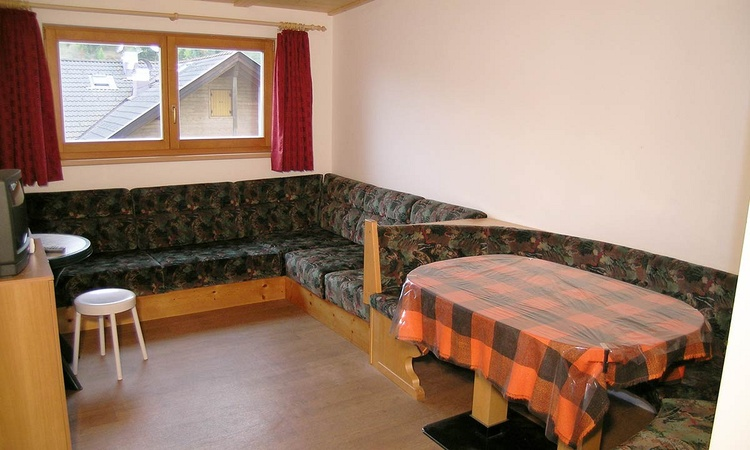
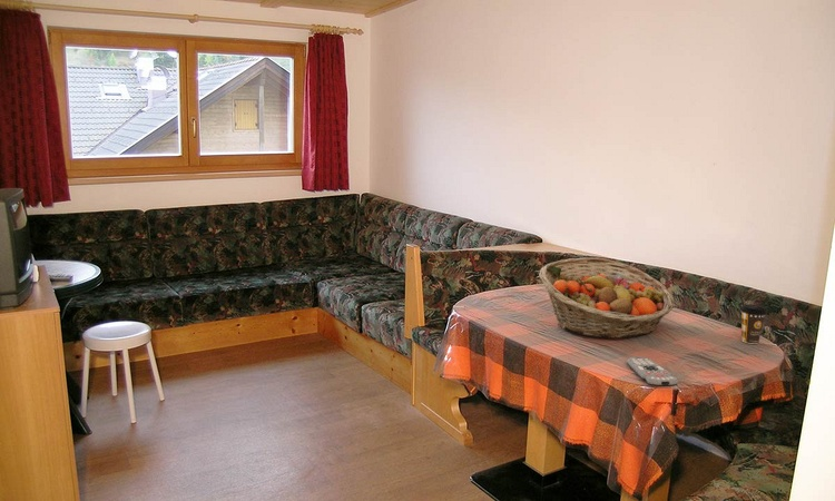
+ remote control [626,356,679,387]
+ coffee cup [739,303,768,345]
+ fruit basket [538,256,675,340]
